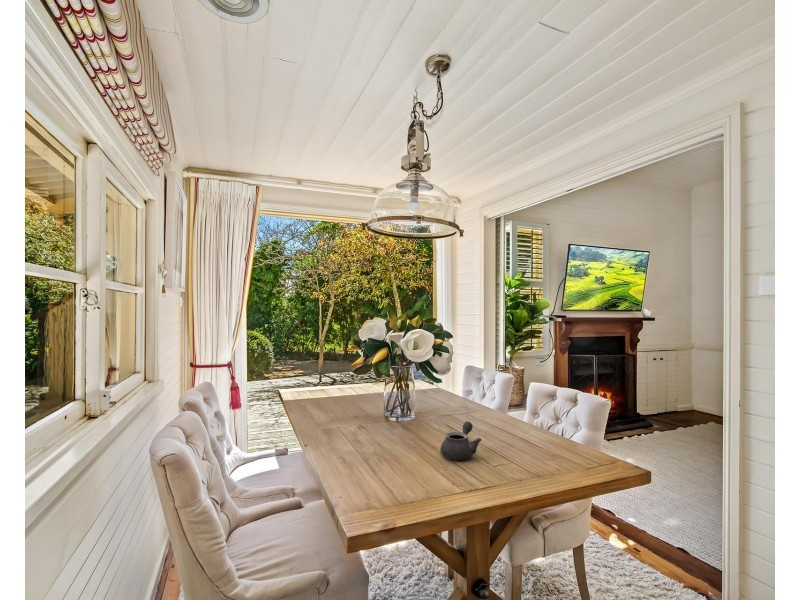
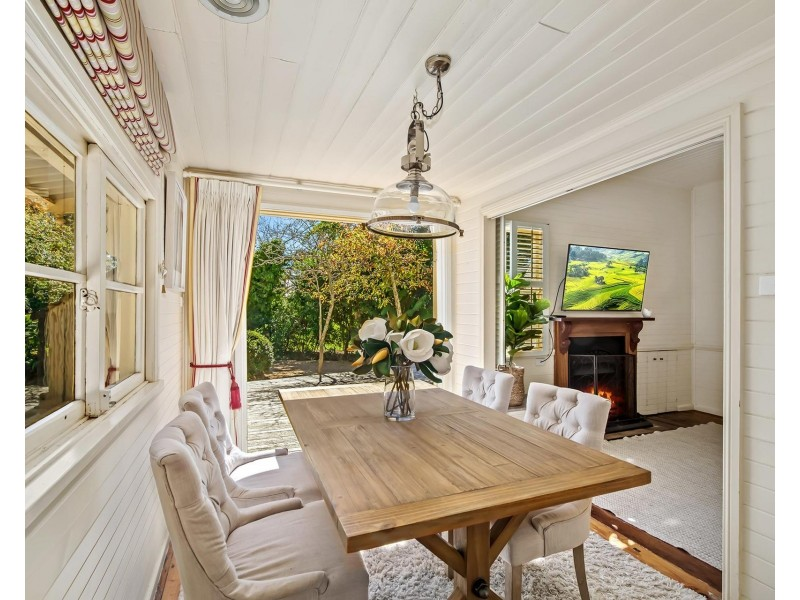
- teapot [439,420,482,461]
